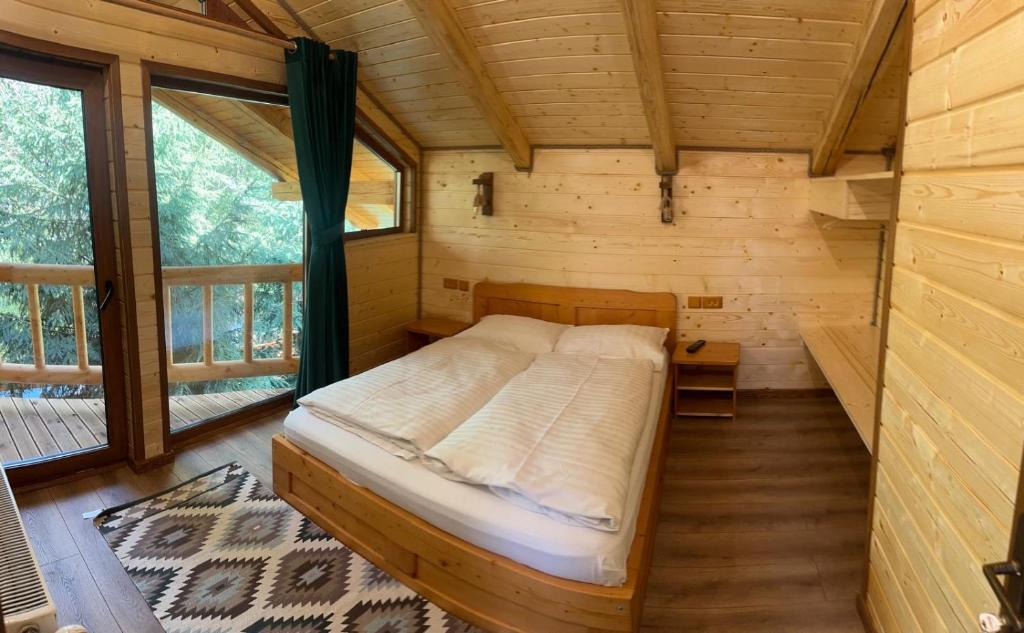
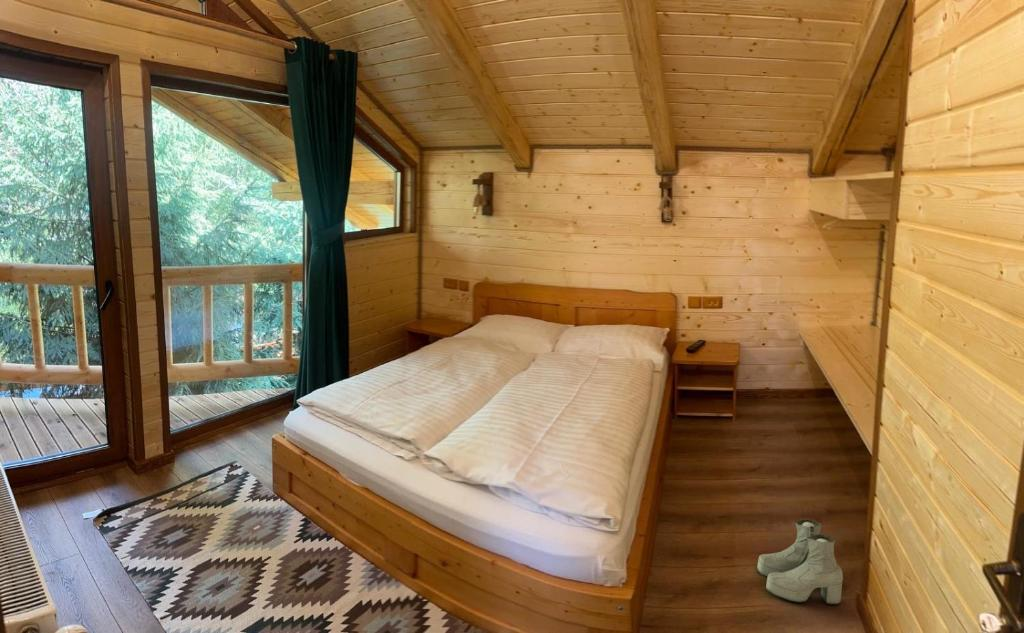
+ boots [756,518,844,605]
